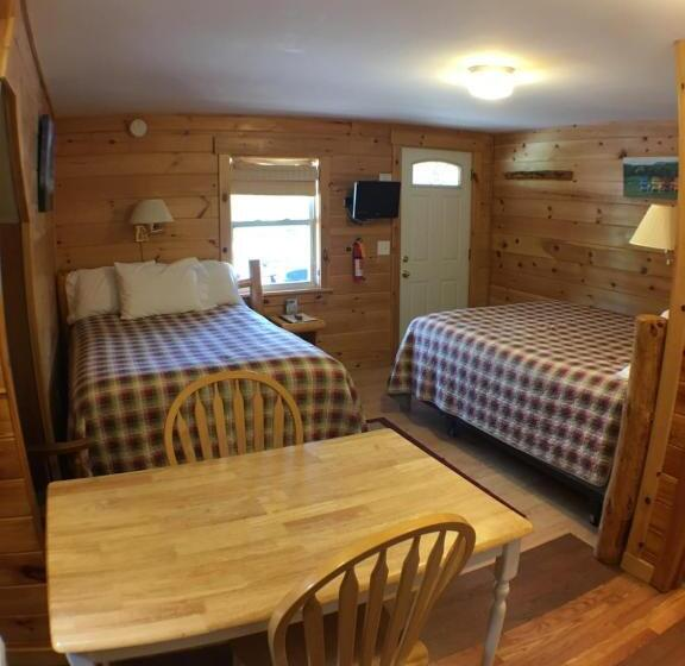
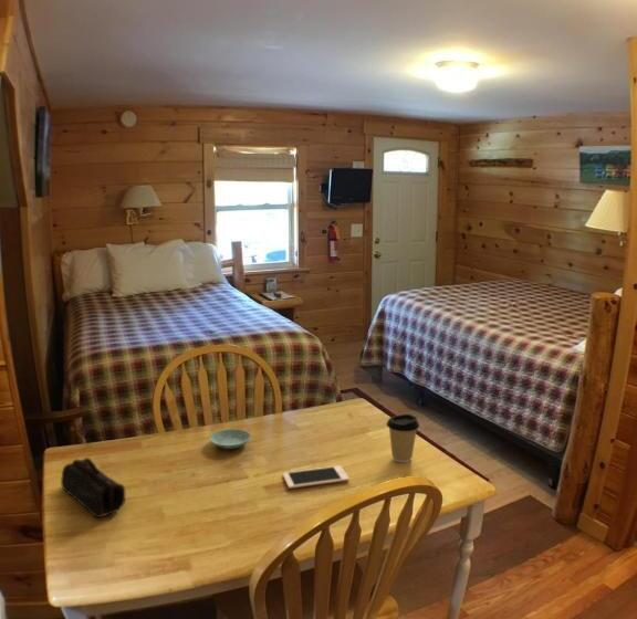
+ pencil case [60,457,126,518]
+ coffee cup [386,412,420,463]
+ saucer [209,428,252,450]
+ cell phone [282,464,351,490]
